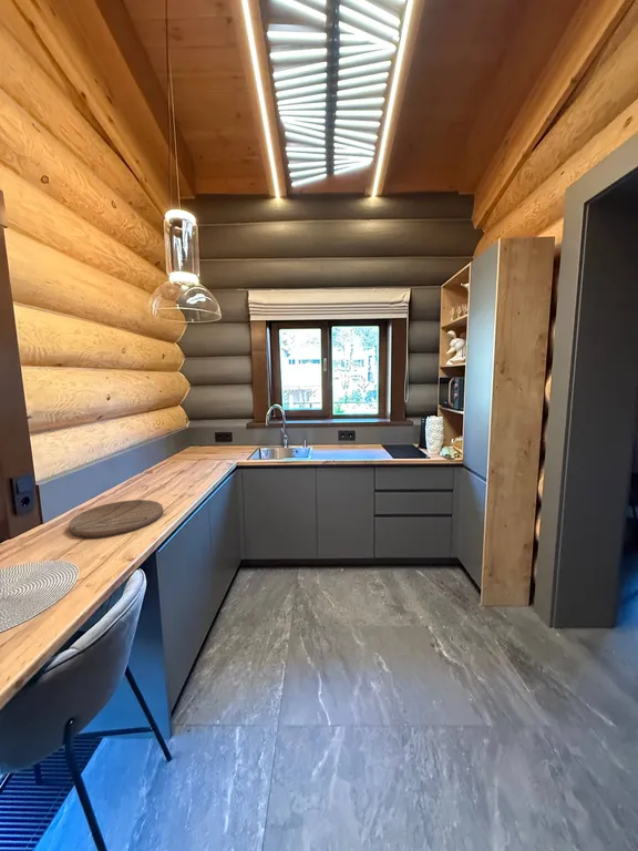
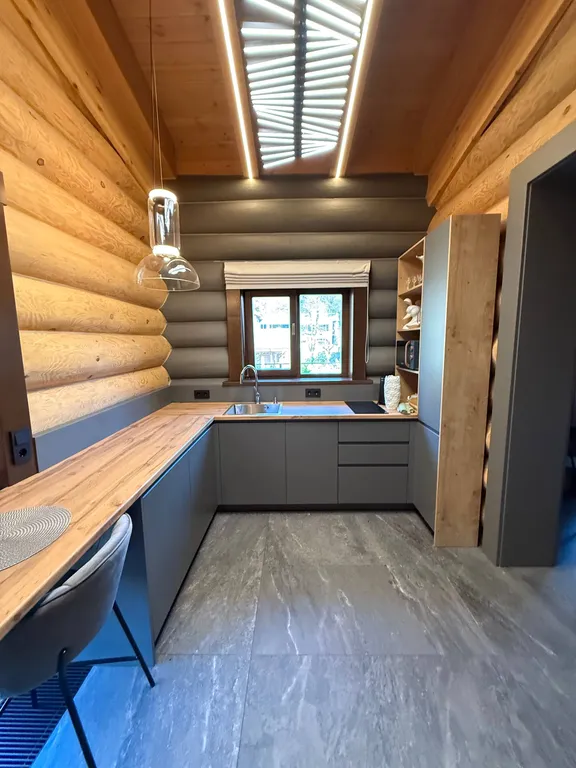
- cutting board [68,499,164,540]
